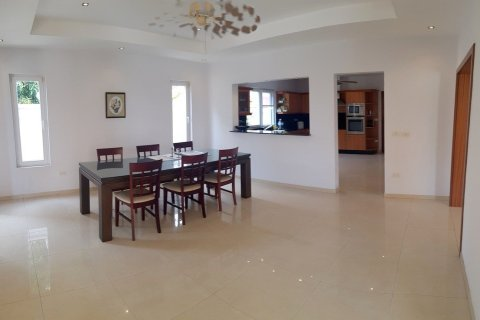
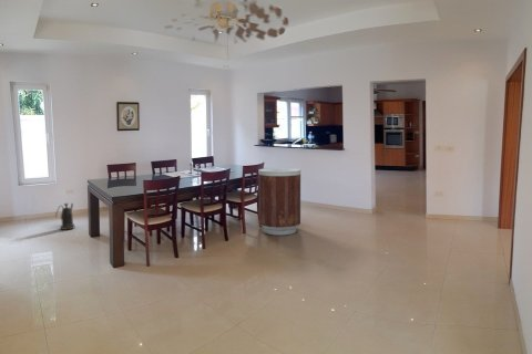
+ watering can [54,202,76,231]
+ trash can [257,167,301,236]
